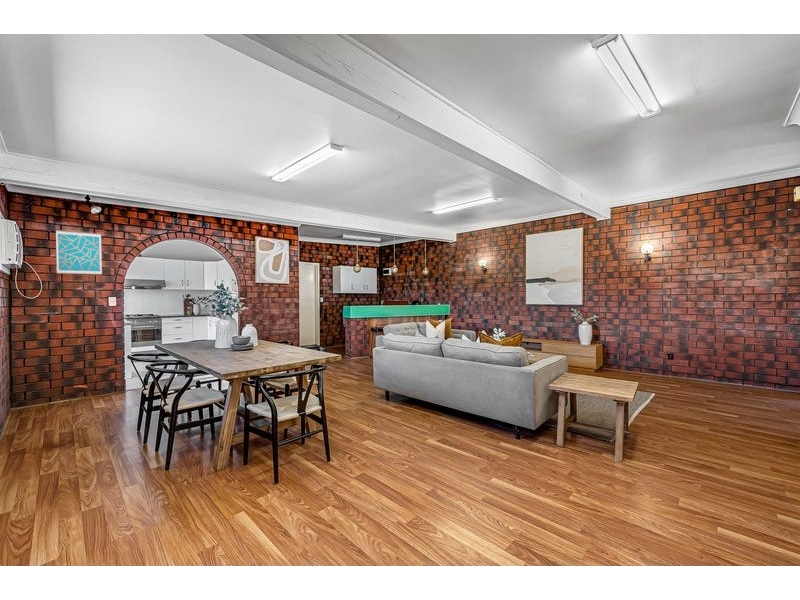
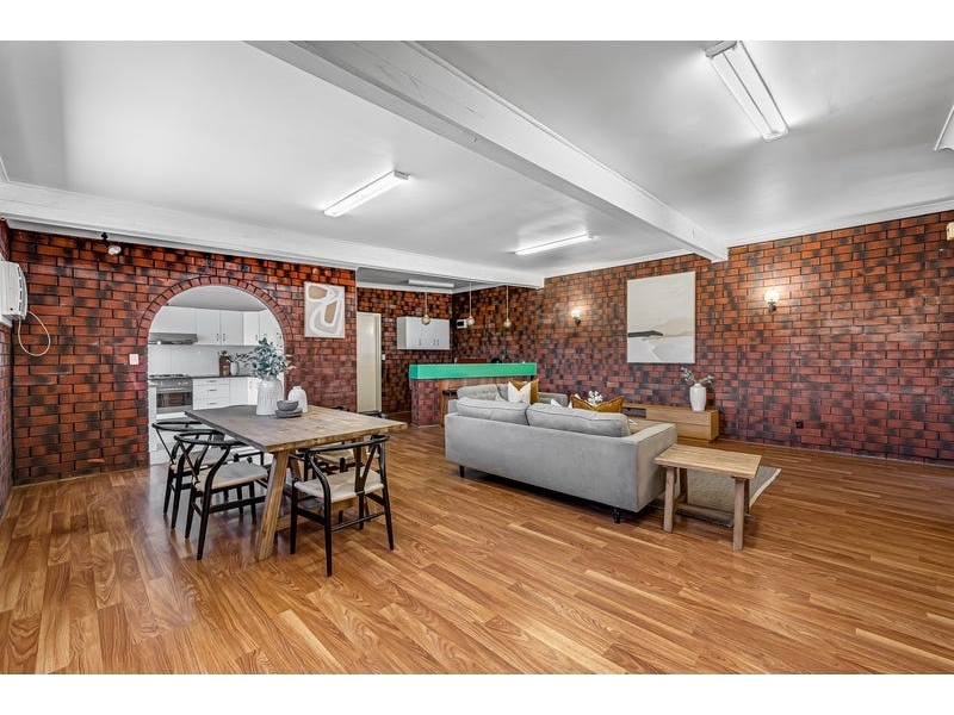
- wall art [55,229,103,276]
